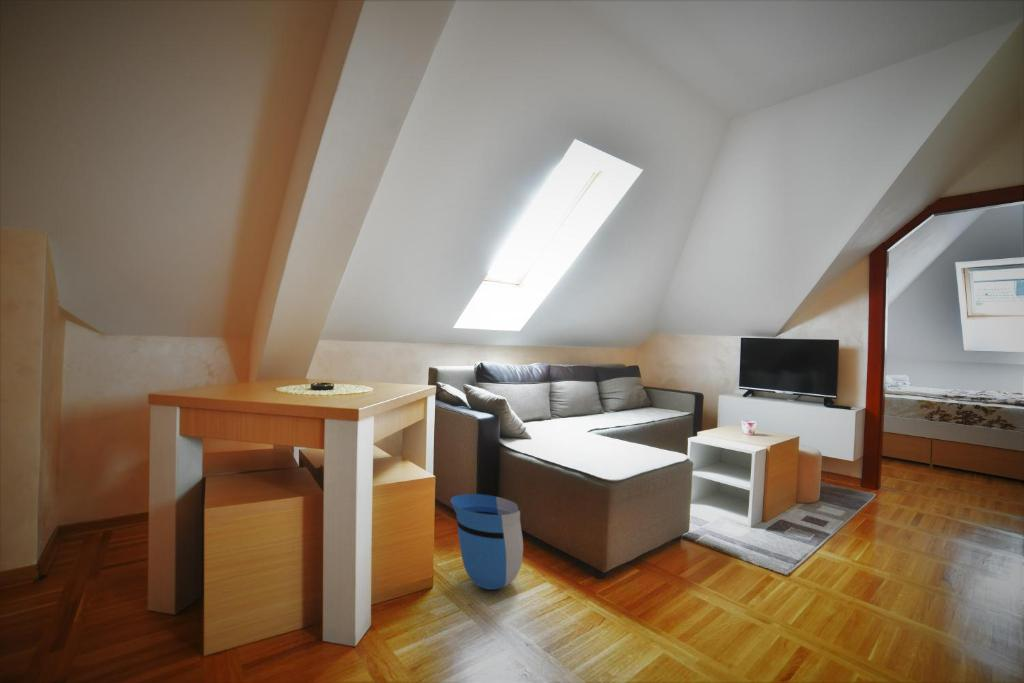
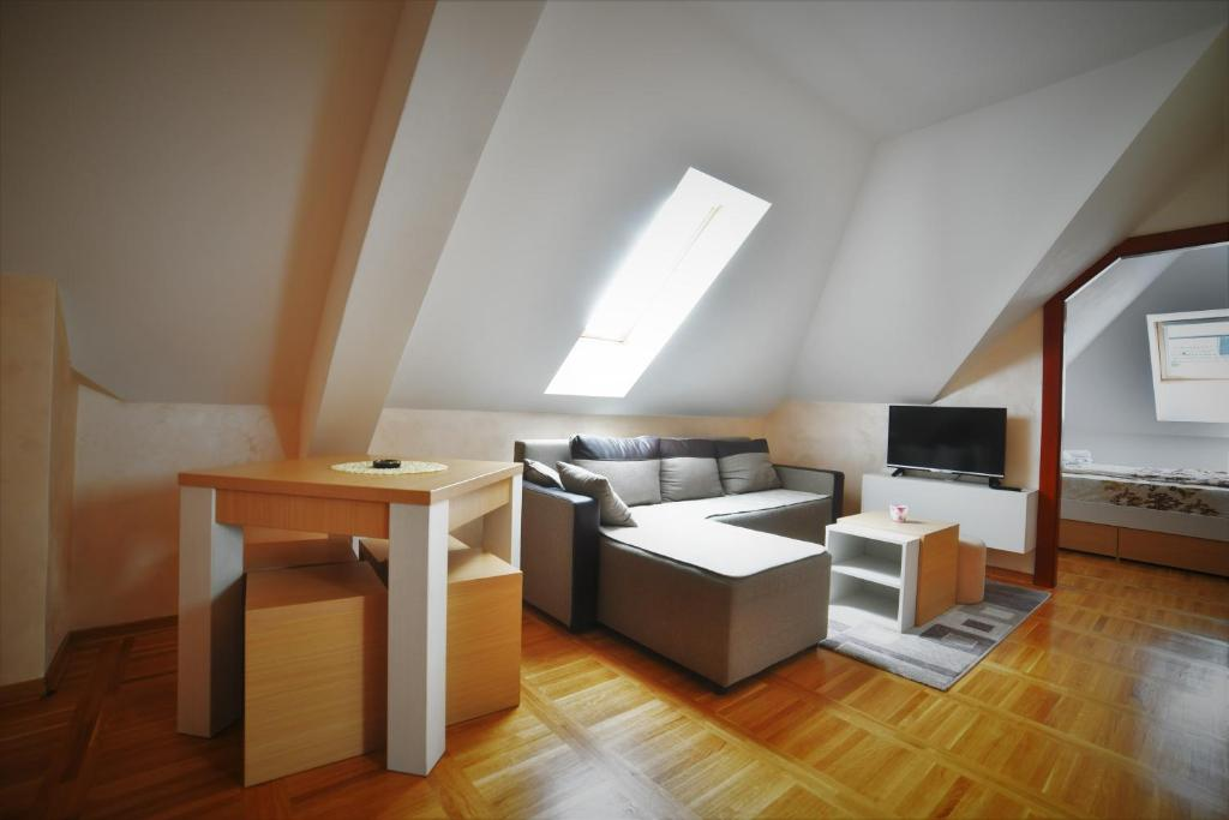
- sun visor [450,493,524,591]
